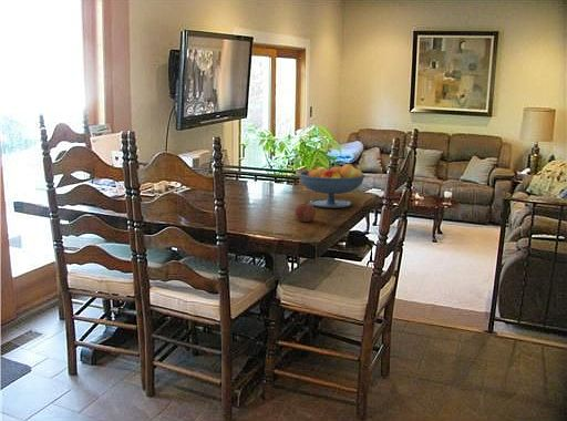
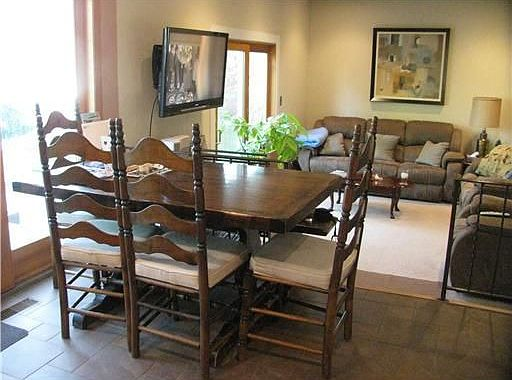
- apple [295,203,317,223]
- fruit bowl [298,163,367,209]
